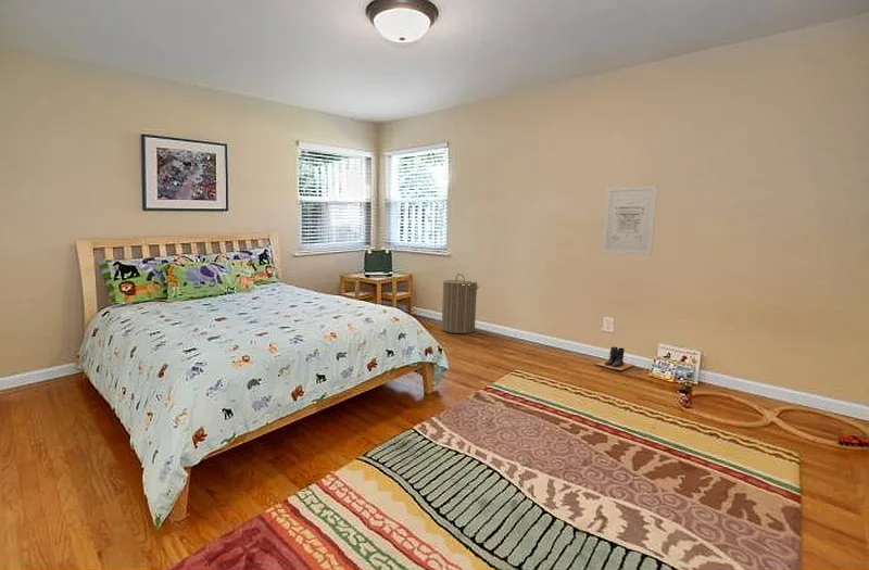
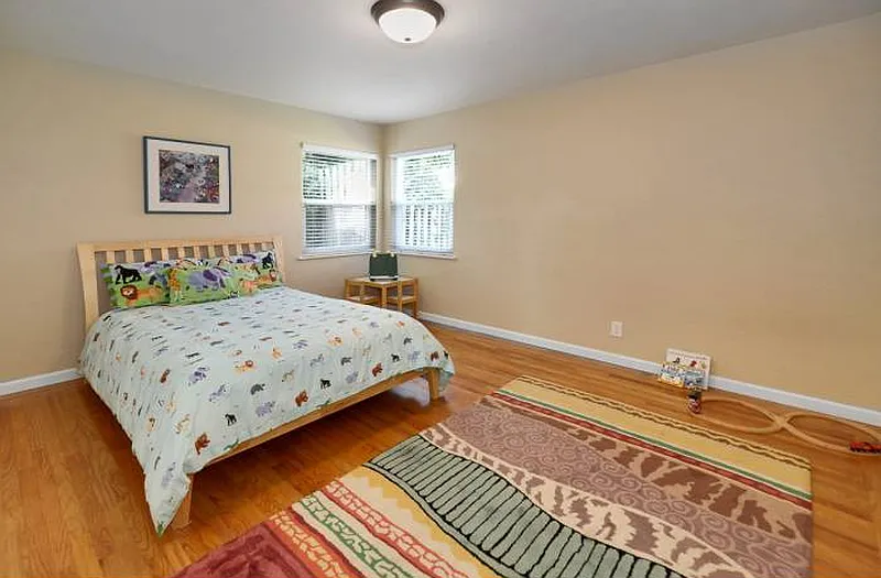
- boots [594,345,635,371]
- laundry hamper [441,273,480,334]
- wall art [601,185,659,256]
